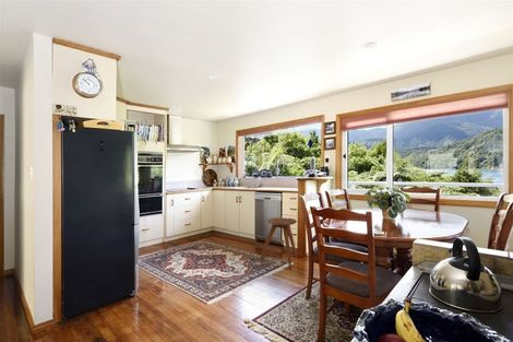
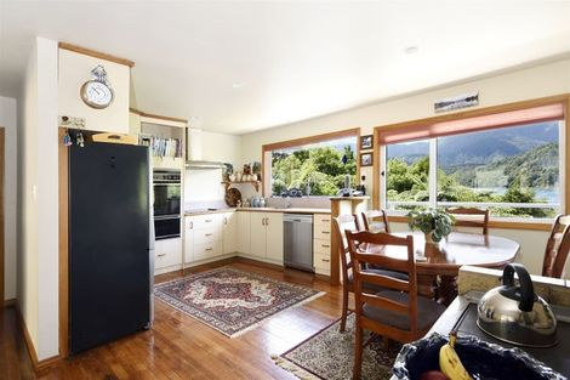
- stool [260,216,297,270]
